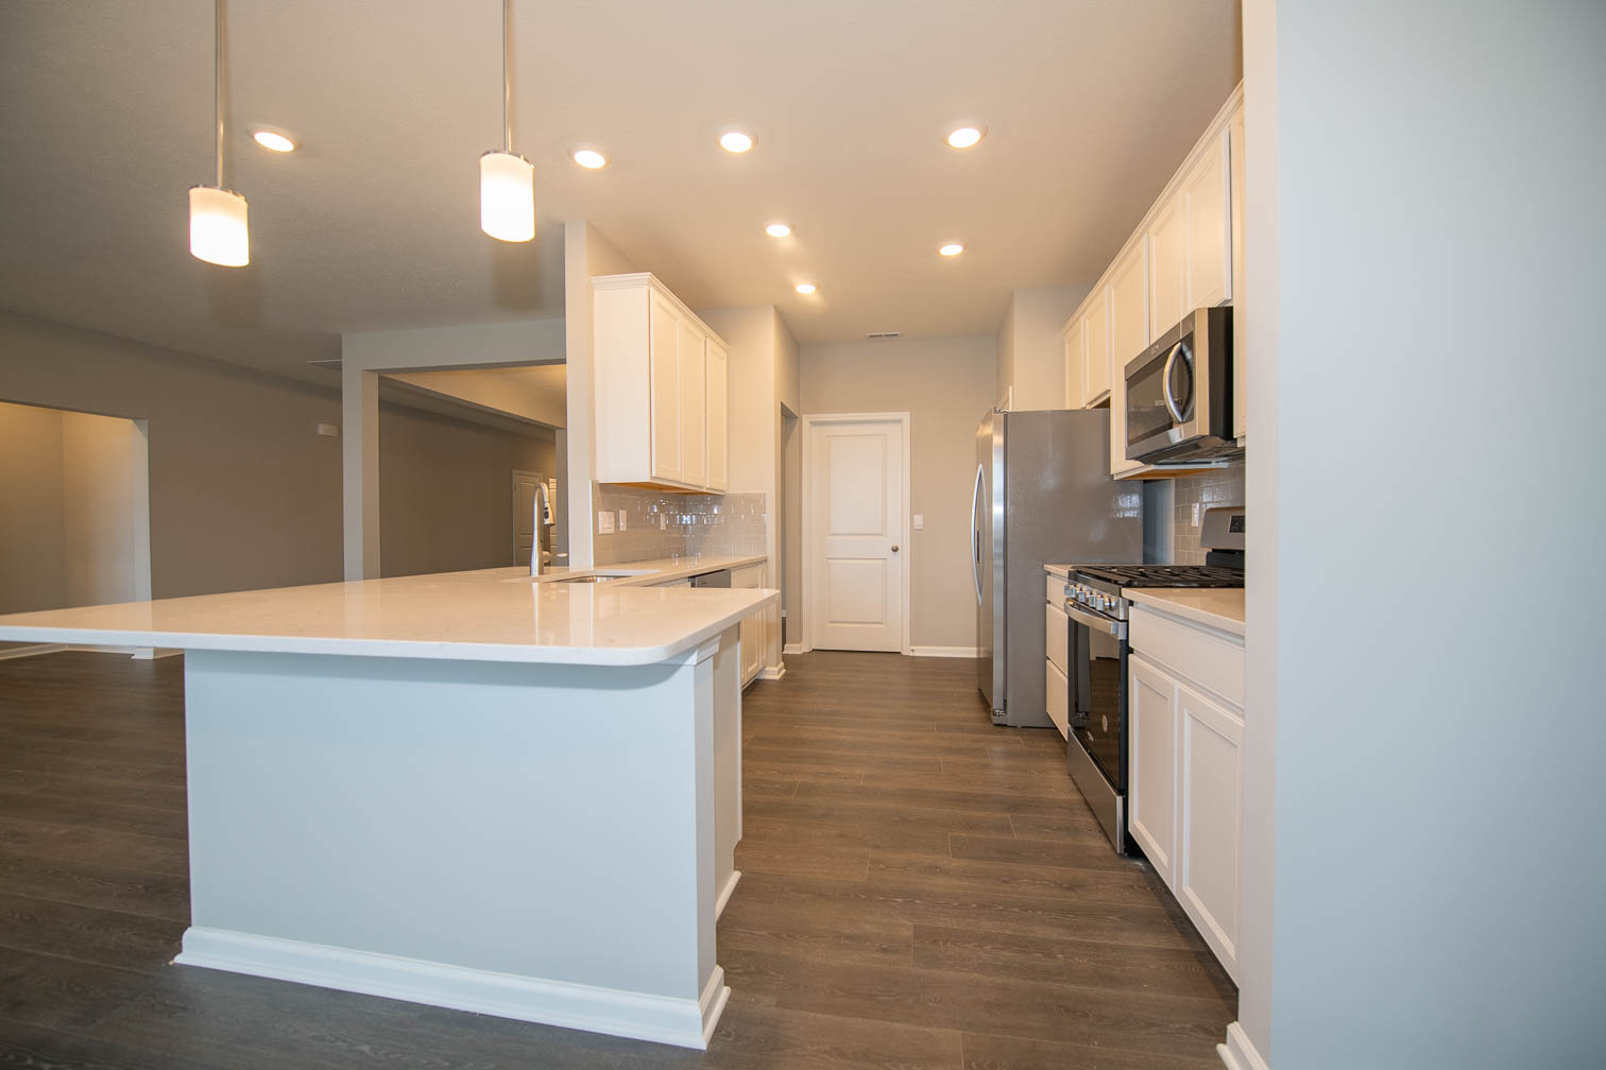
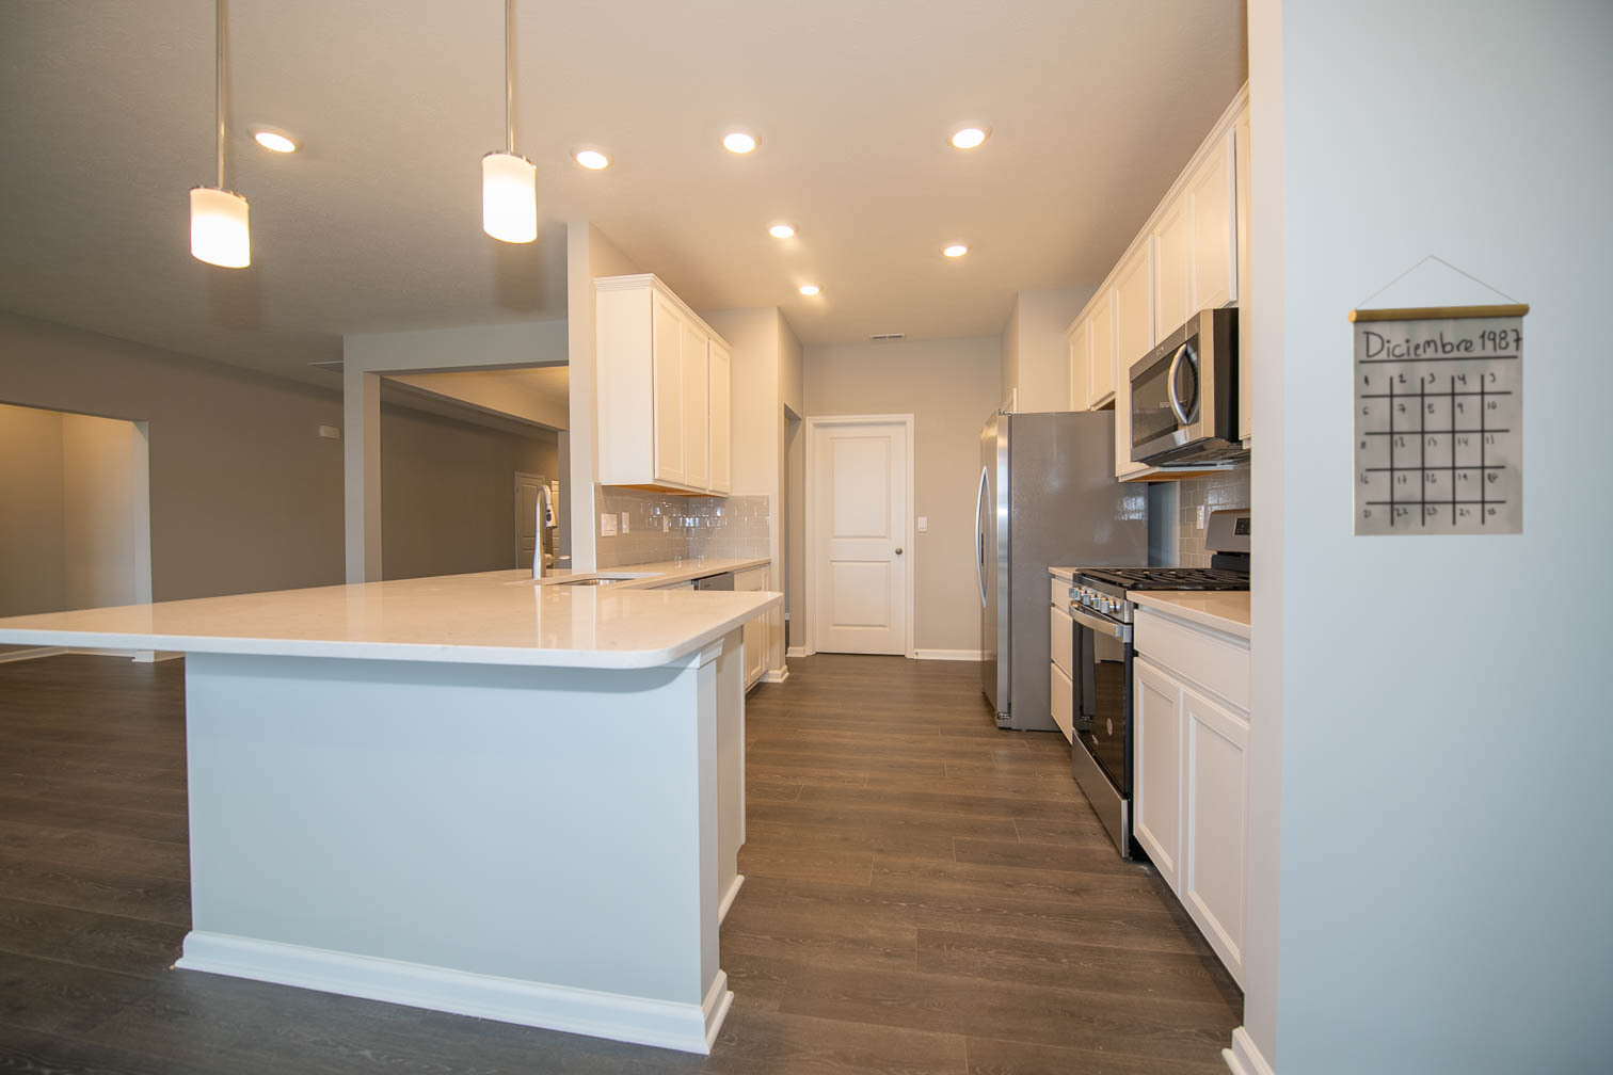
+ calendar [1347,254,1531,538]
